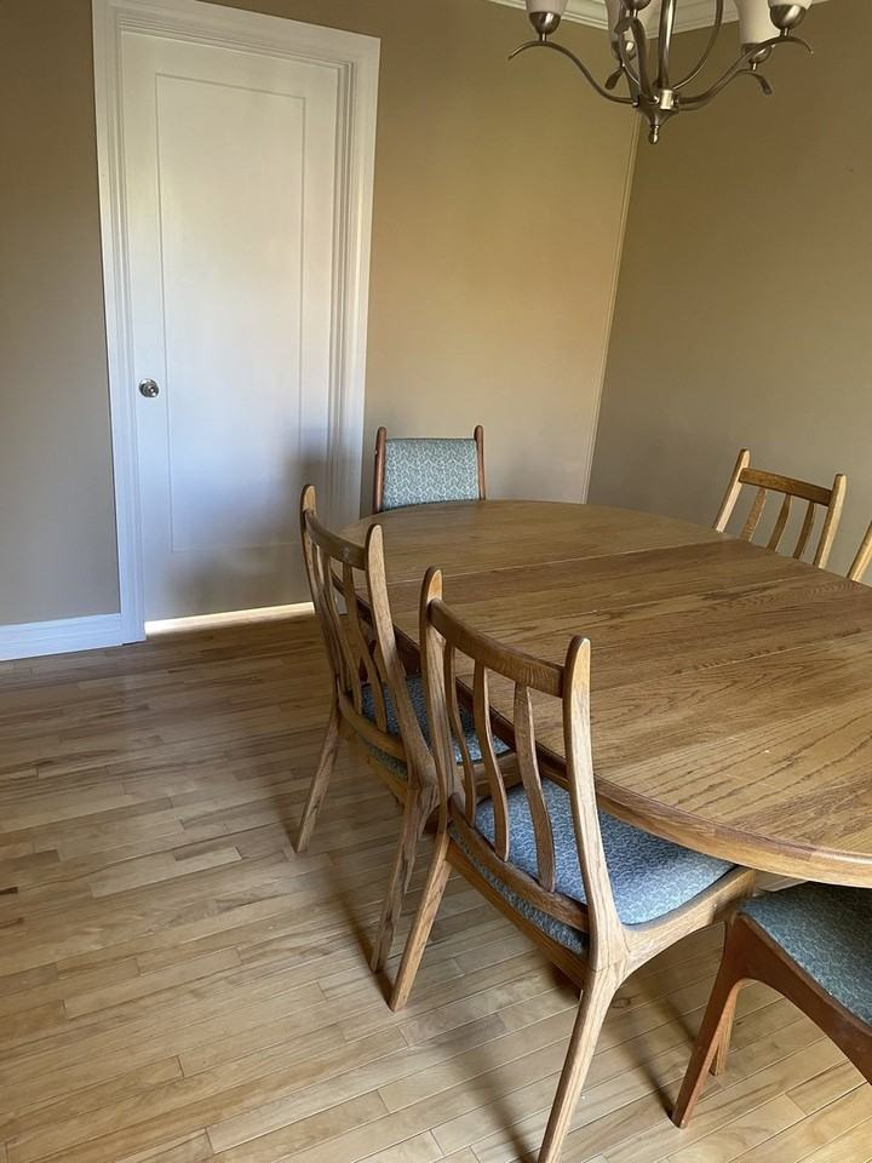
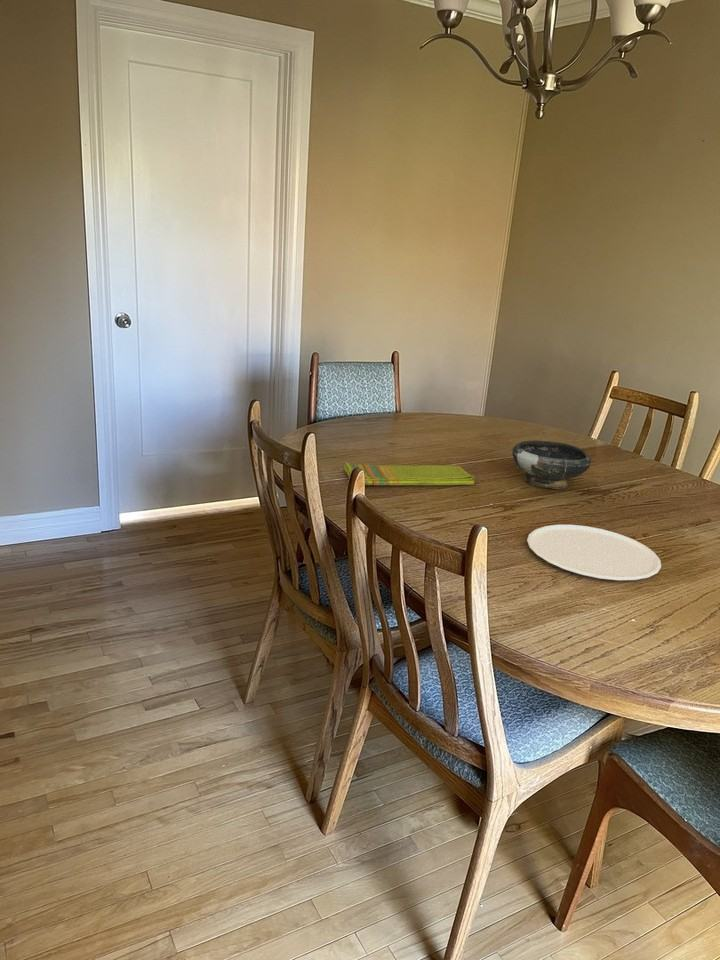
+ bowl [511,439,592,490]
+ dish towel [343,461,476,486]
+ plate [526,524,662,581]
